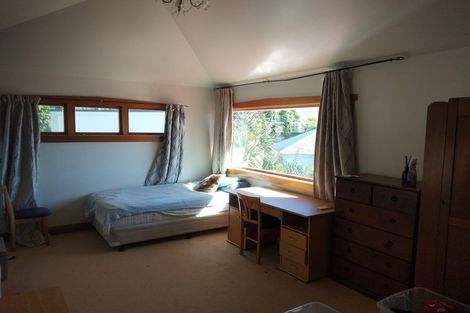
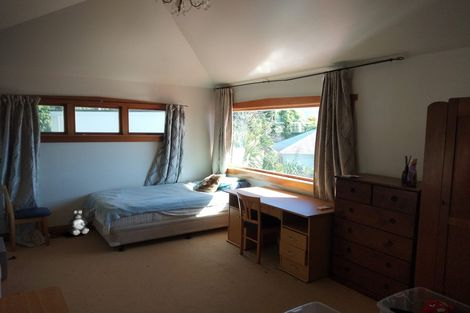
+ plush toy [67,209,90,236]
